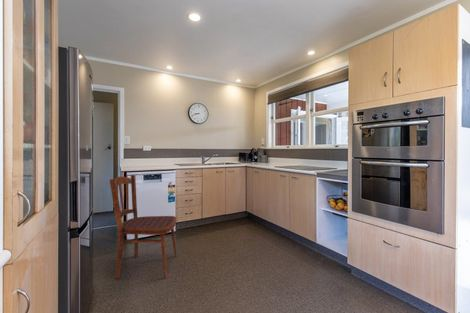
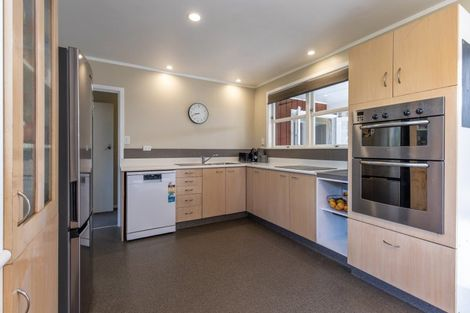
- dining chair [109,174,177,279]
